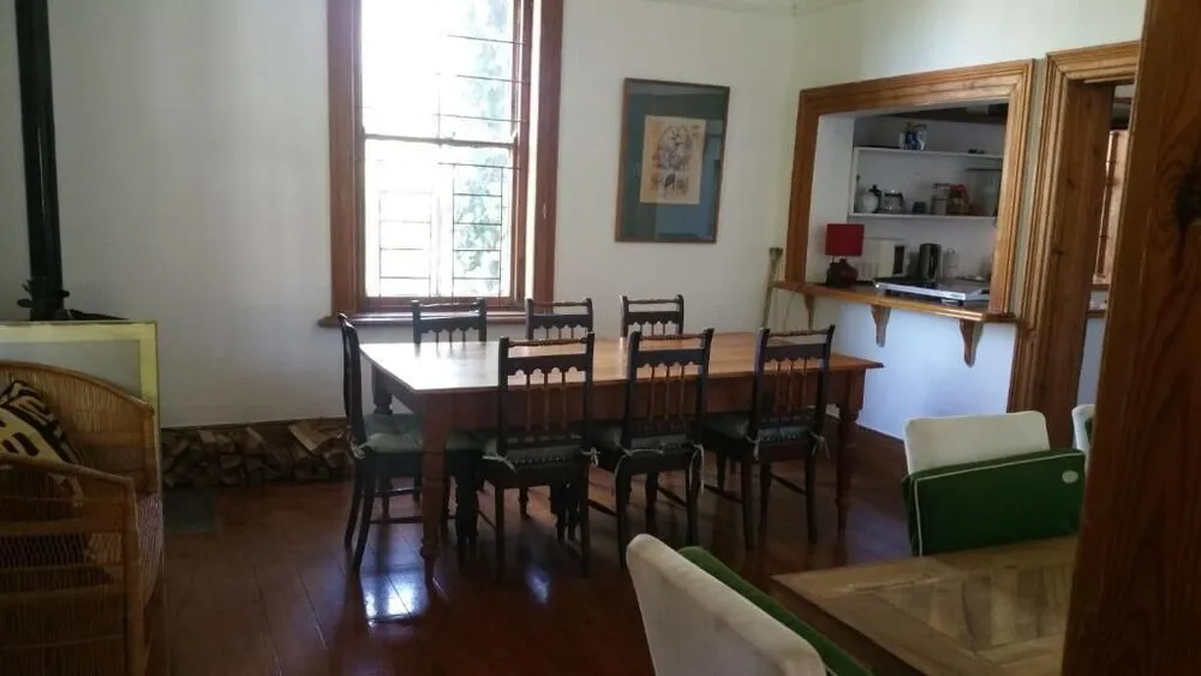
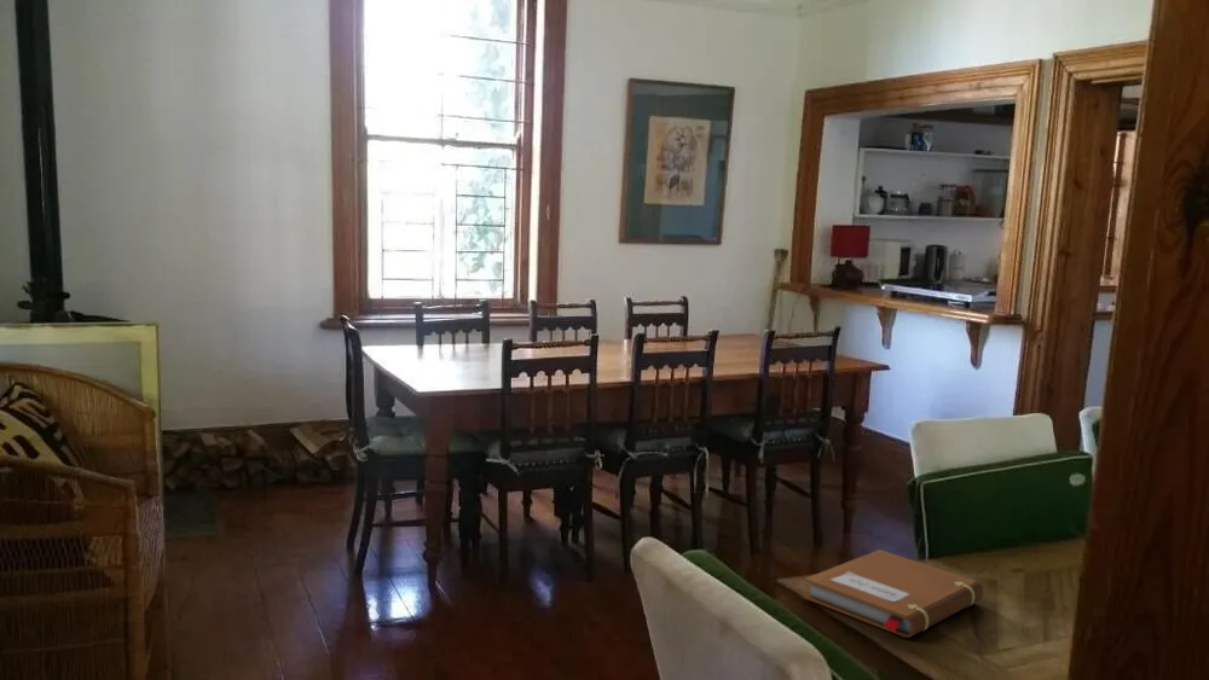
+ notebook [803,548,984,639]
